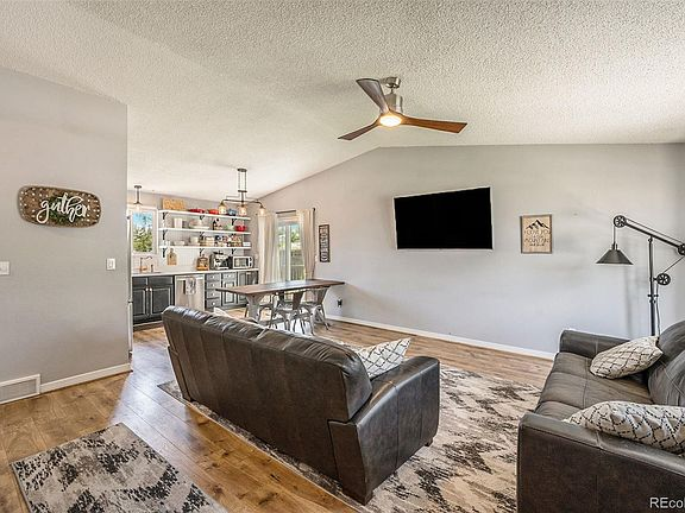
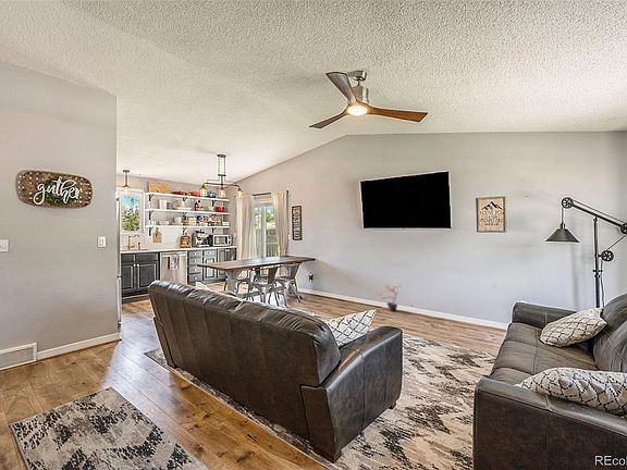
+ potted plant [377,283,402,312]
